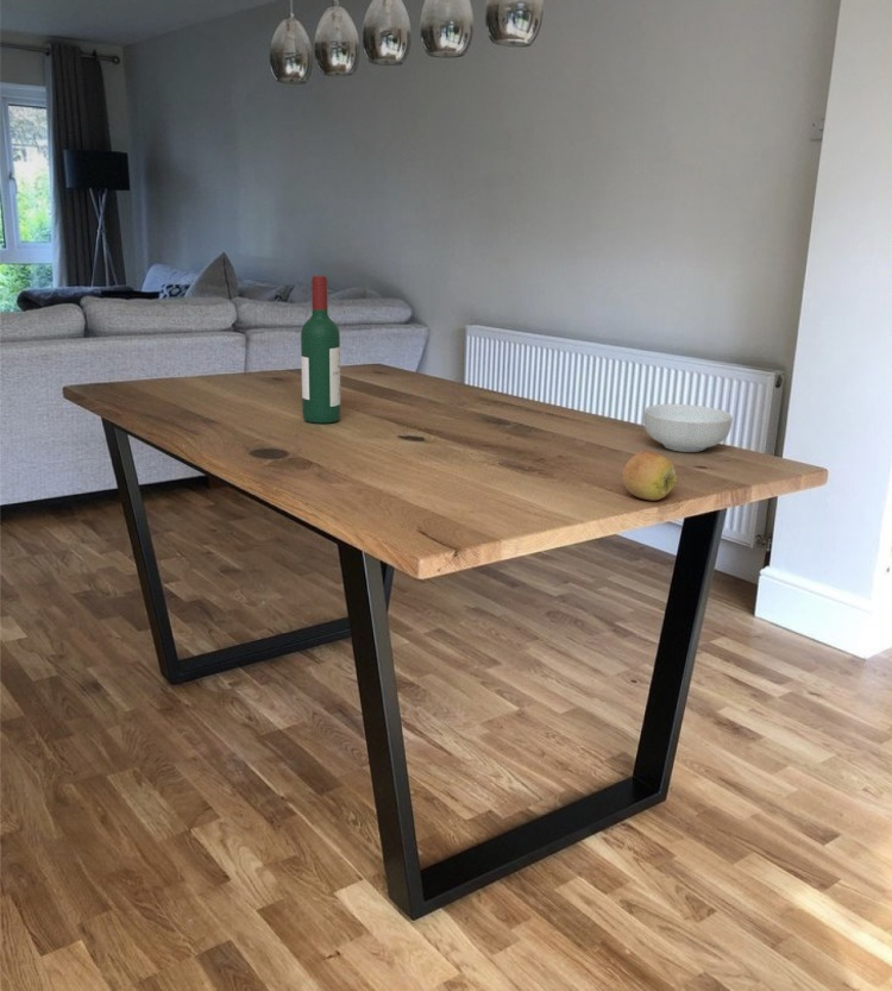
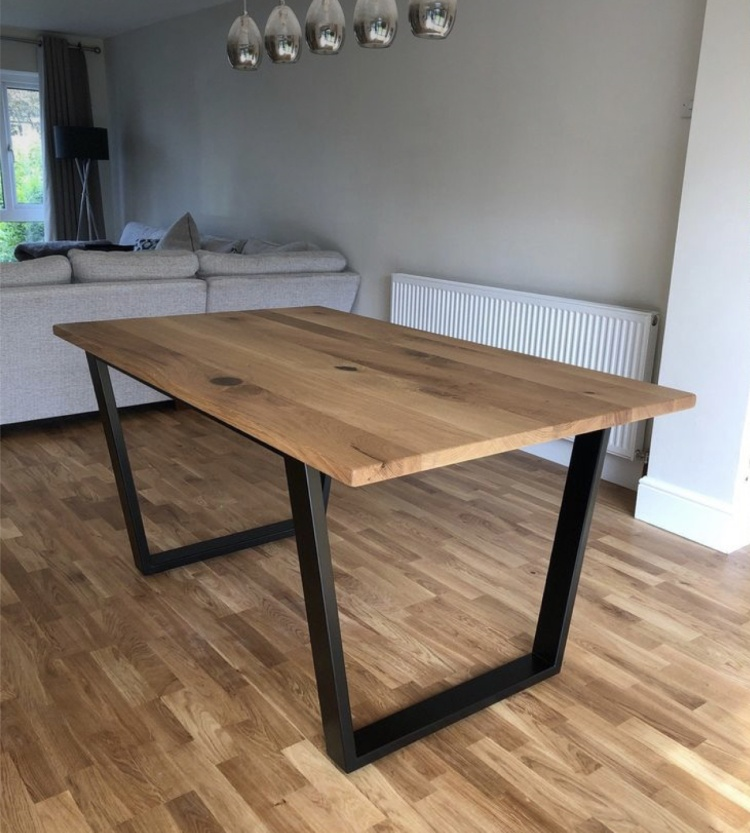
- wine bottle [300,275,341,425]
- cereal bowl [642,403,734,453]
- apple [622,450,678,502]
